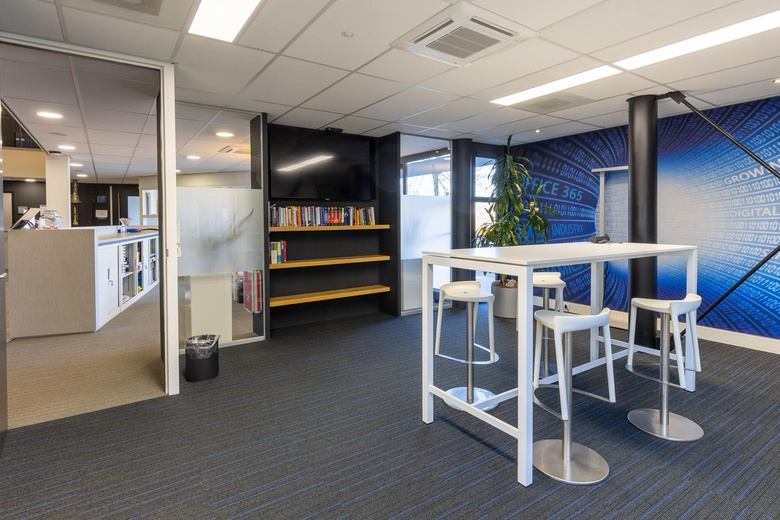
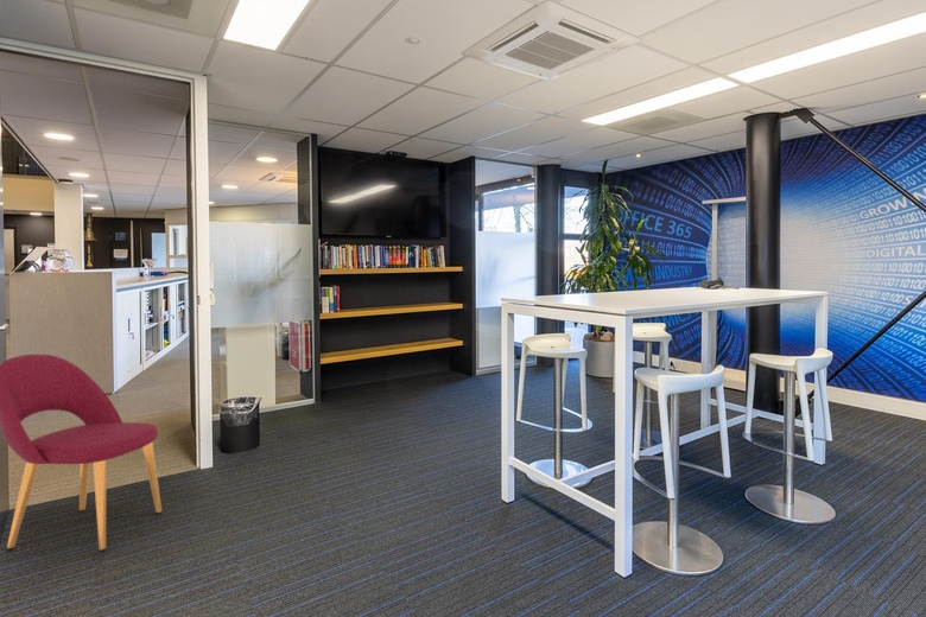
+ dining chair [0,354,163,554]
